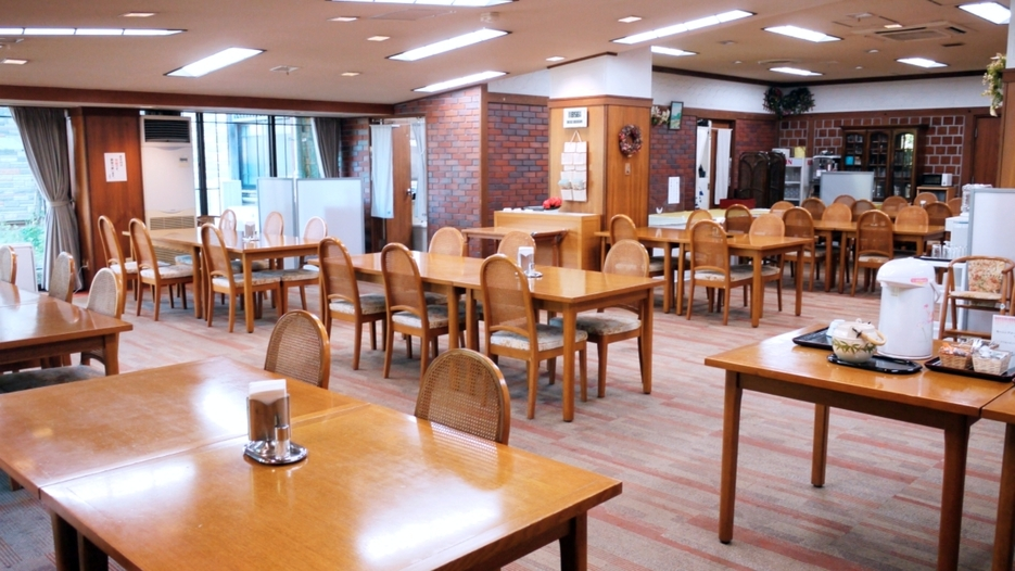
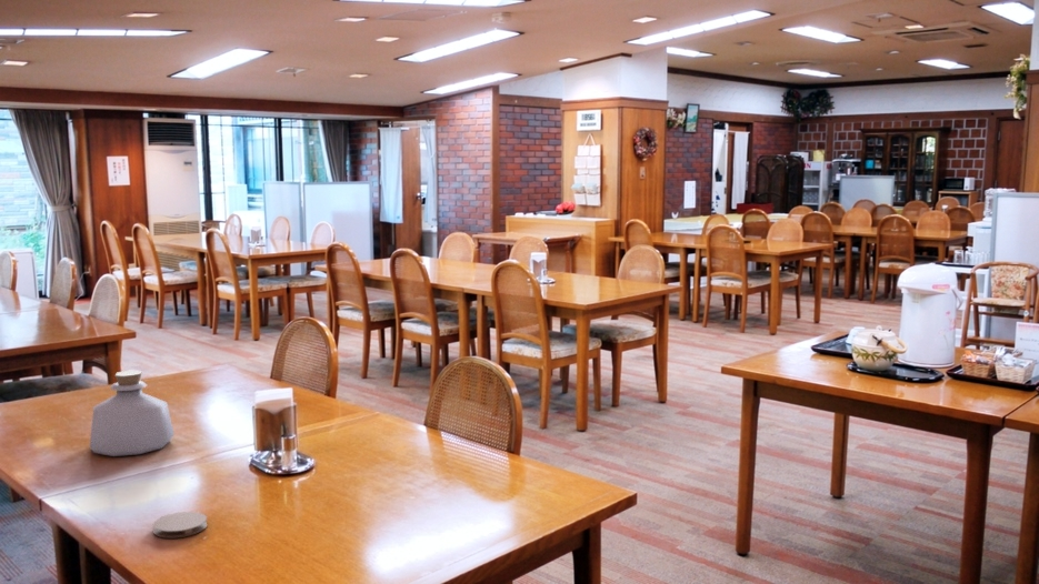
+ coaster [152,511,208,538]
+ bottle [89,370,176,457]
